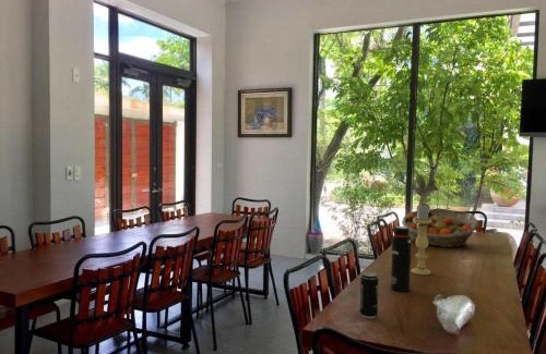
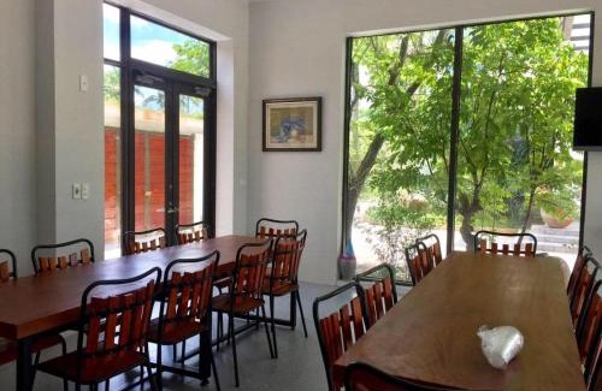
- water bottle [390,225,412,292]
- fruit basket [401,208,479,248]
- candle holder [411,204,432,276]
- beverage can [359,271,379,319]
